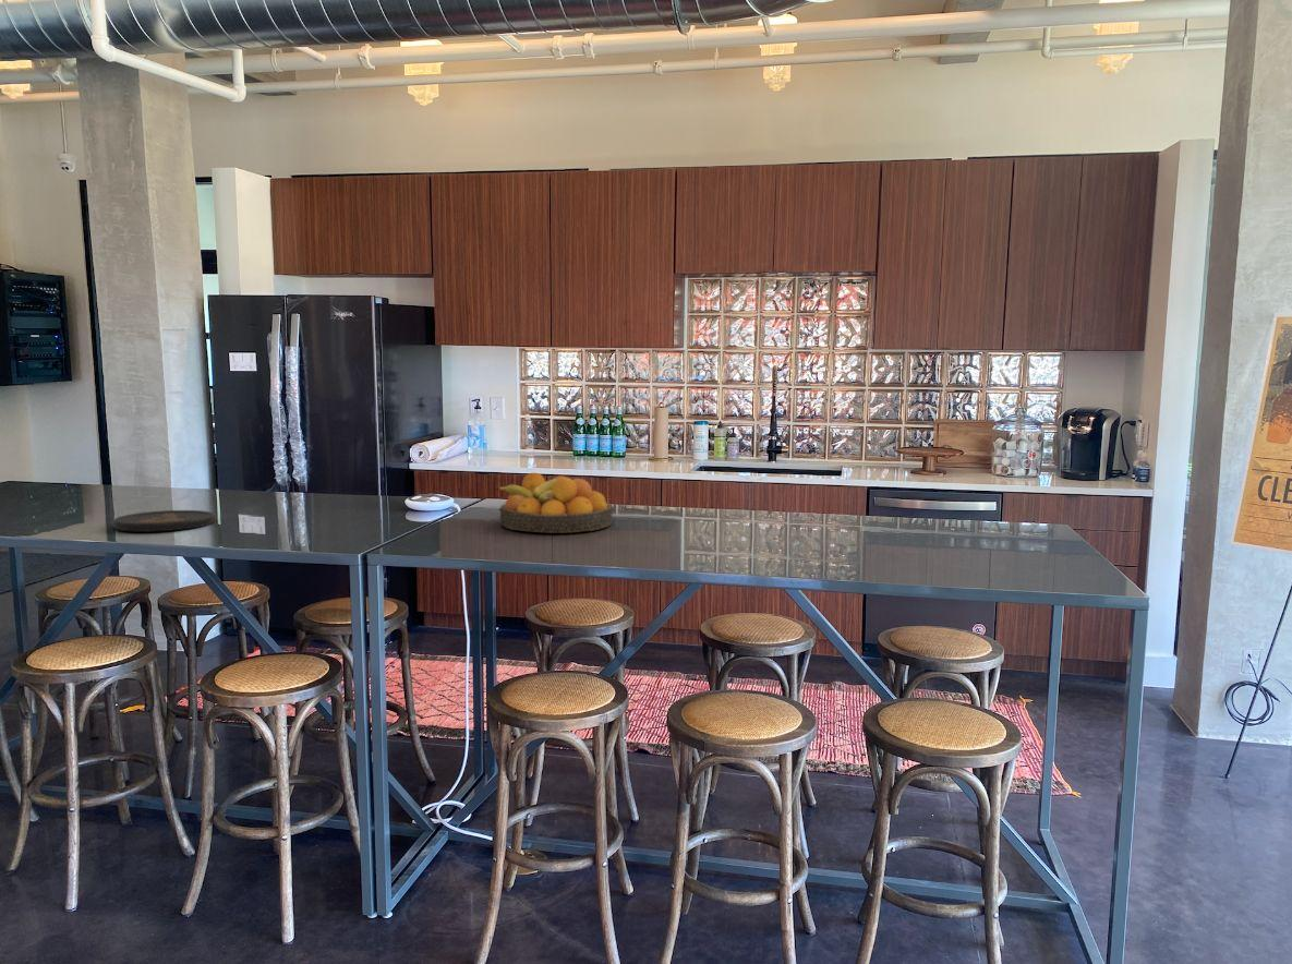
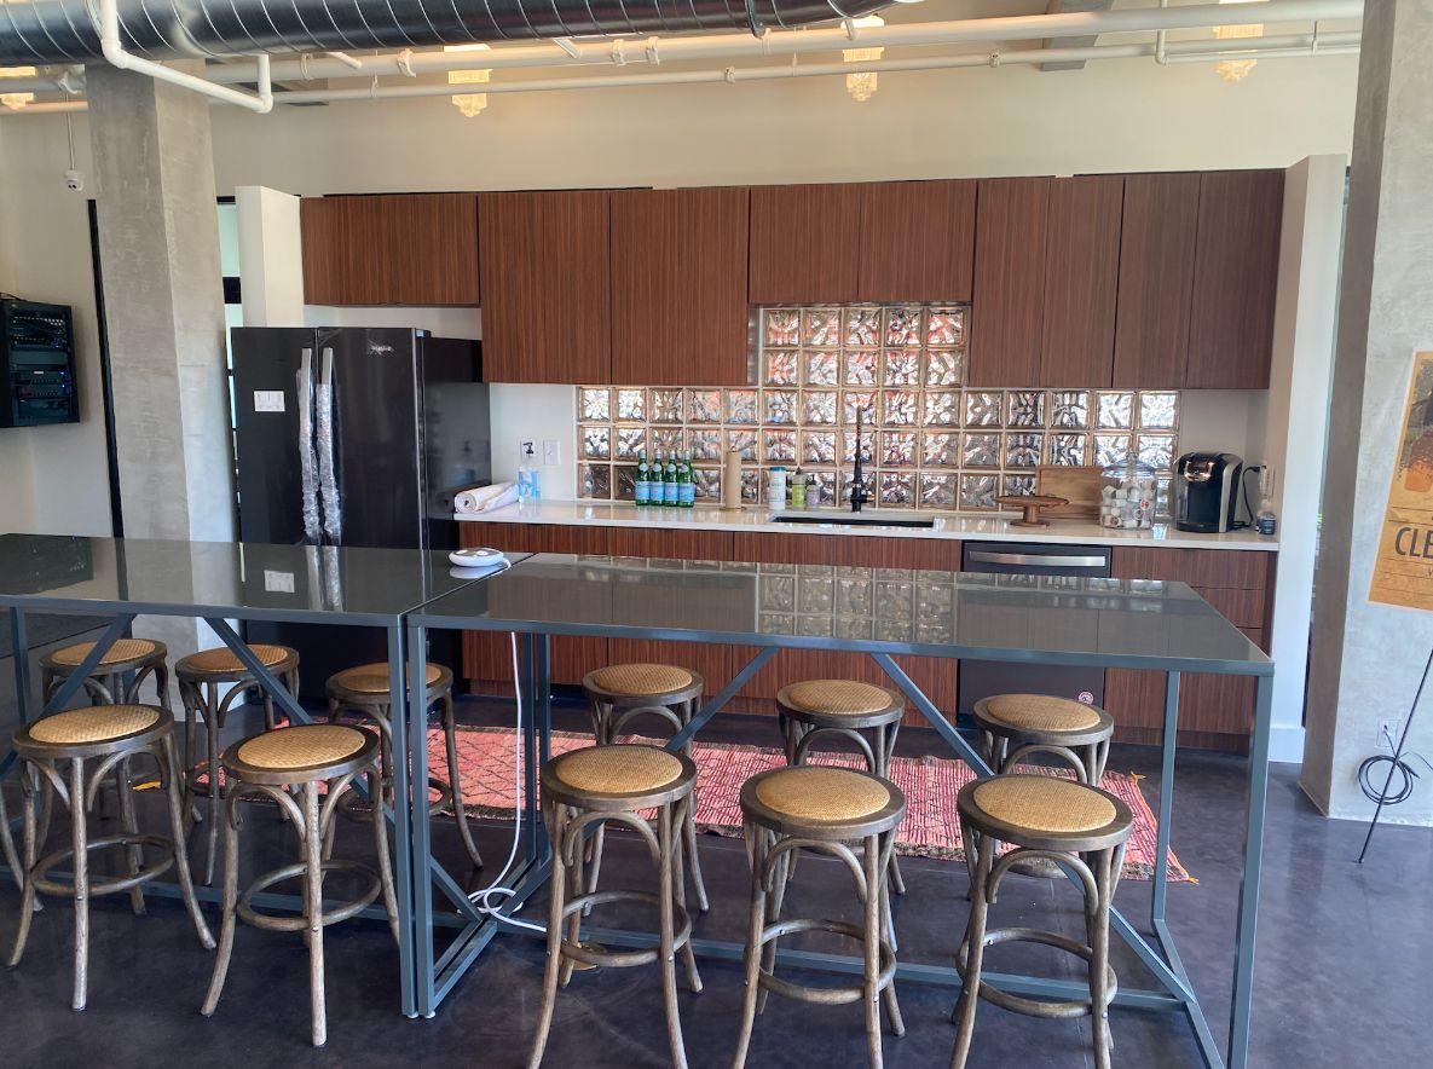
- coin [112,509,216,533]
- fruit bowl [496,472,614,534]
